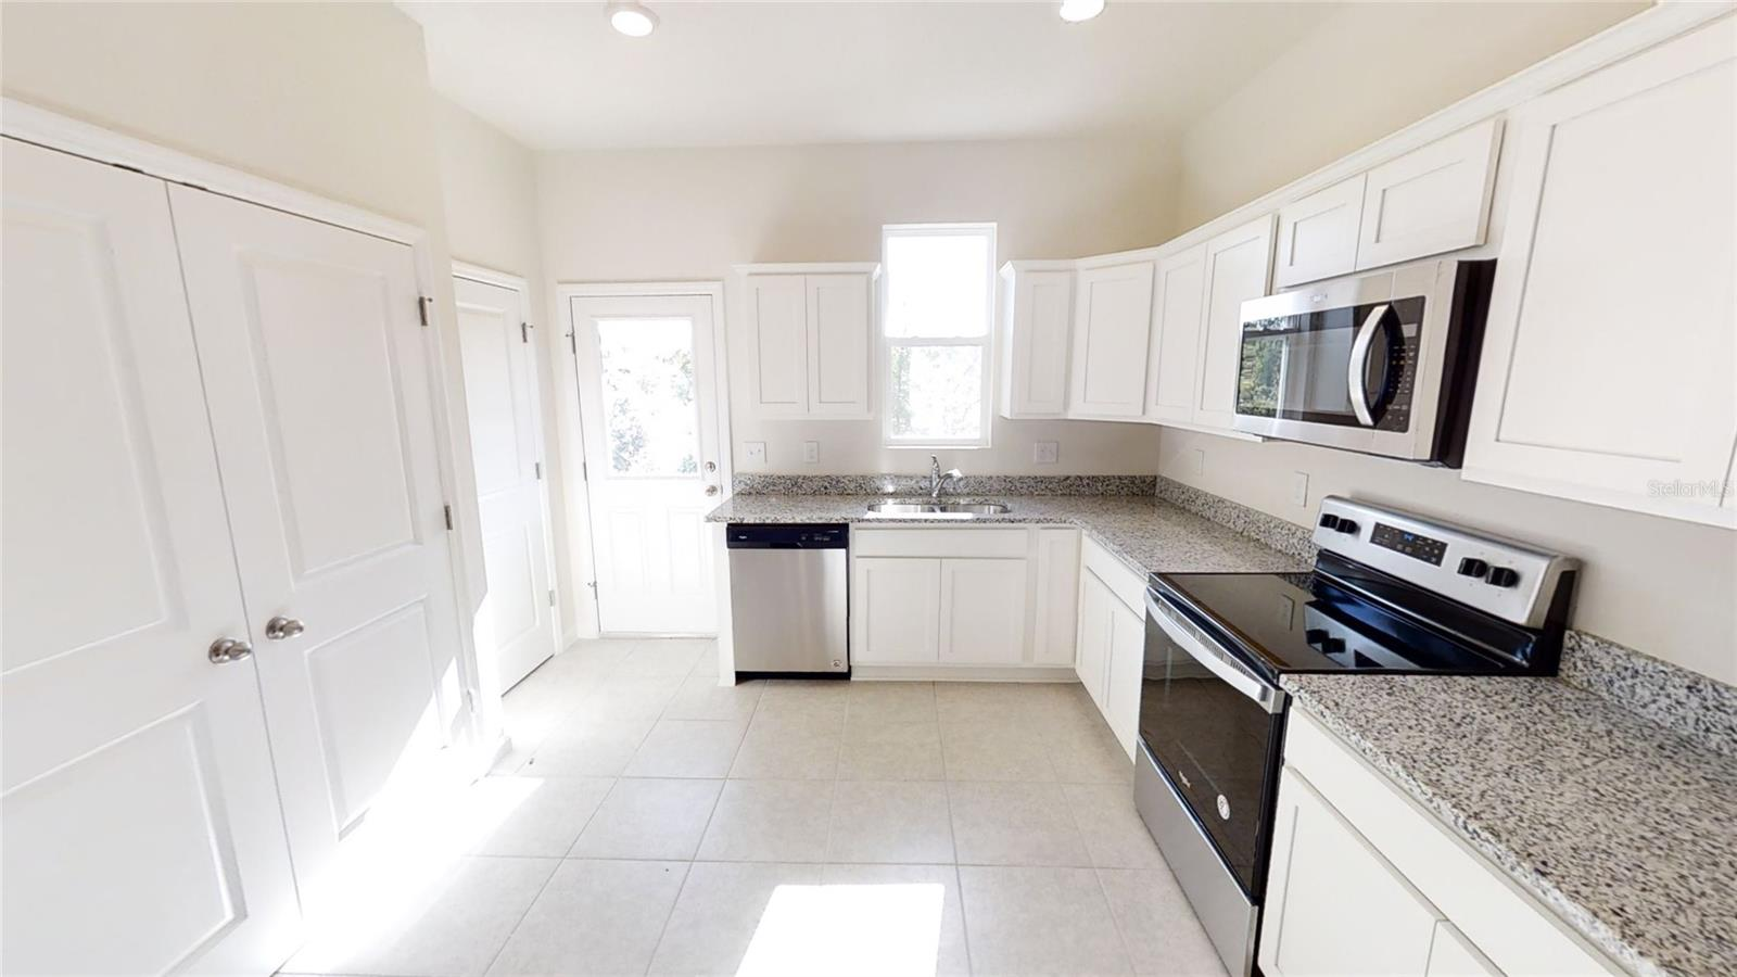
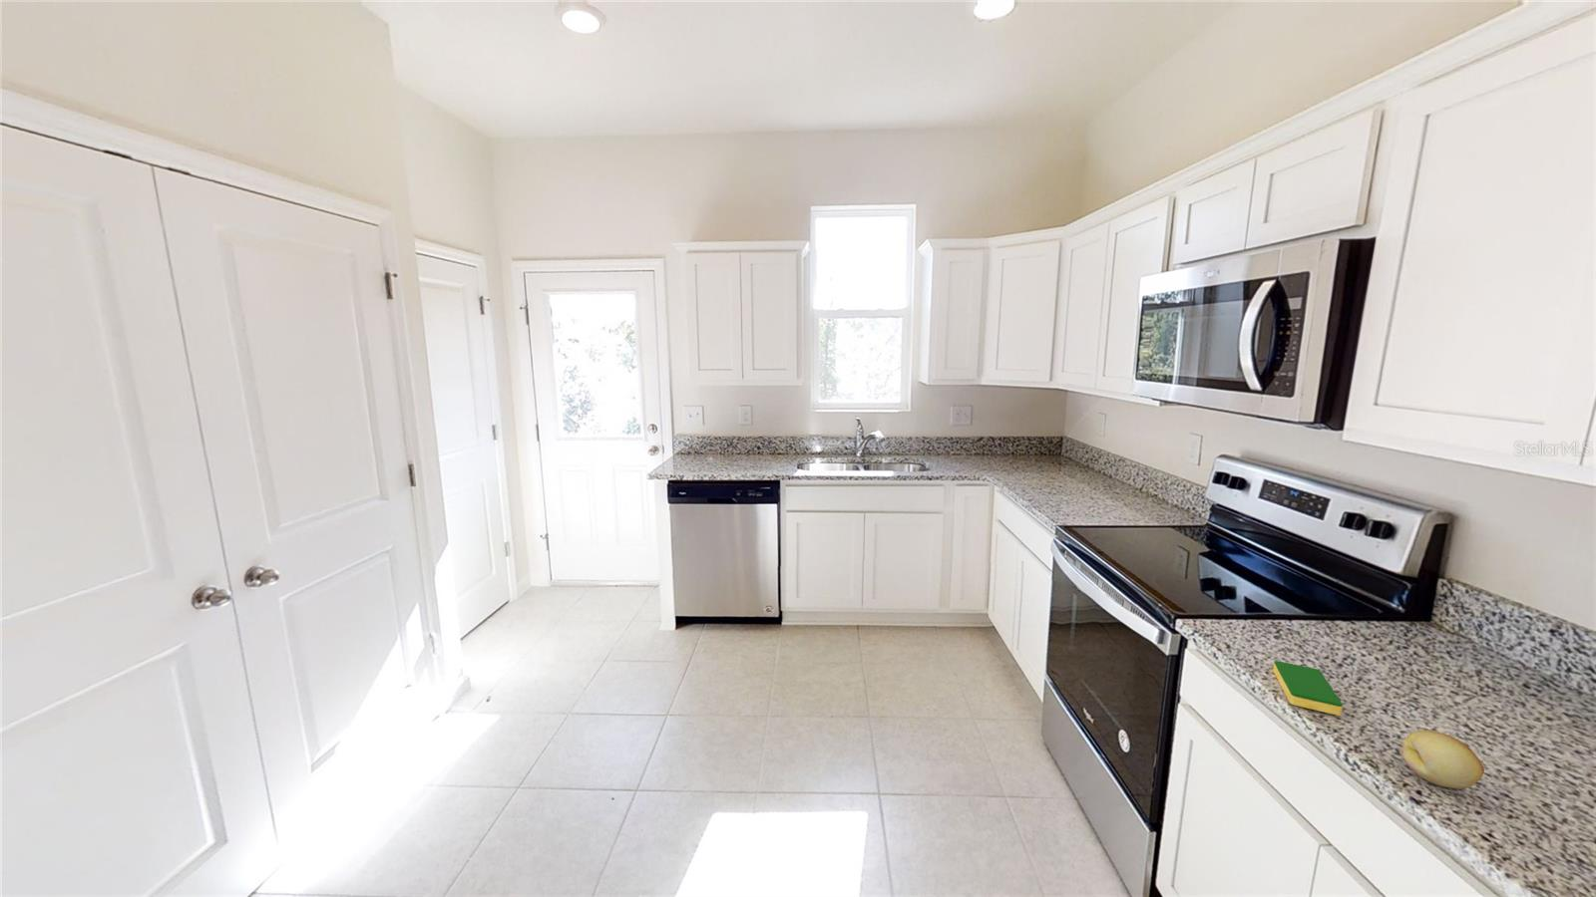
+ fruit [1402,729,1485,790]
+ dish sponge [1272,659,1344,716]
